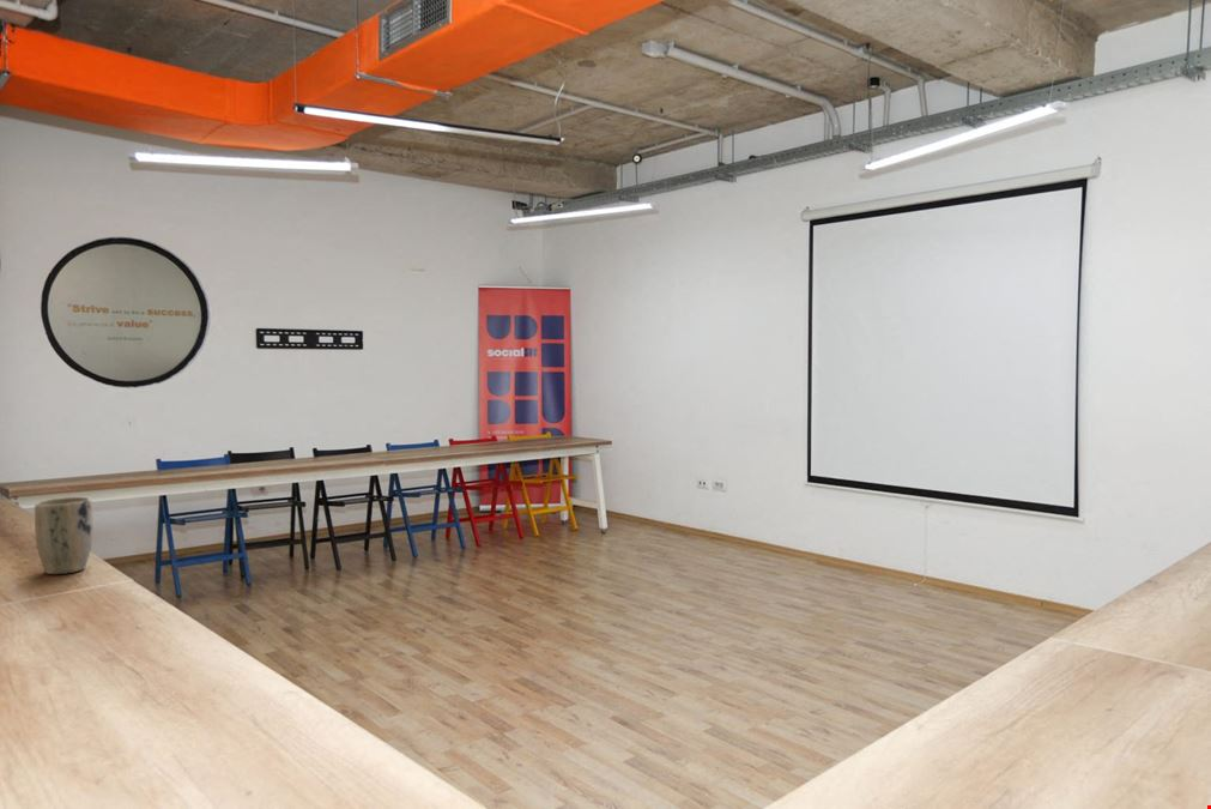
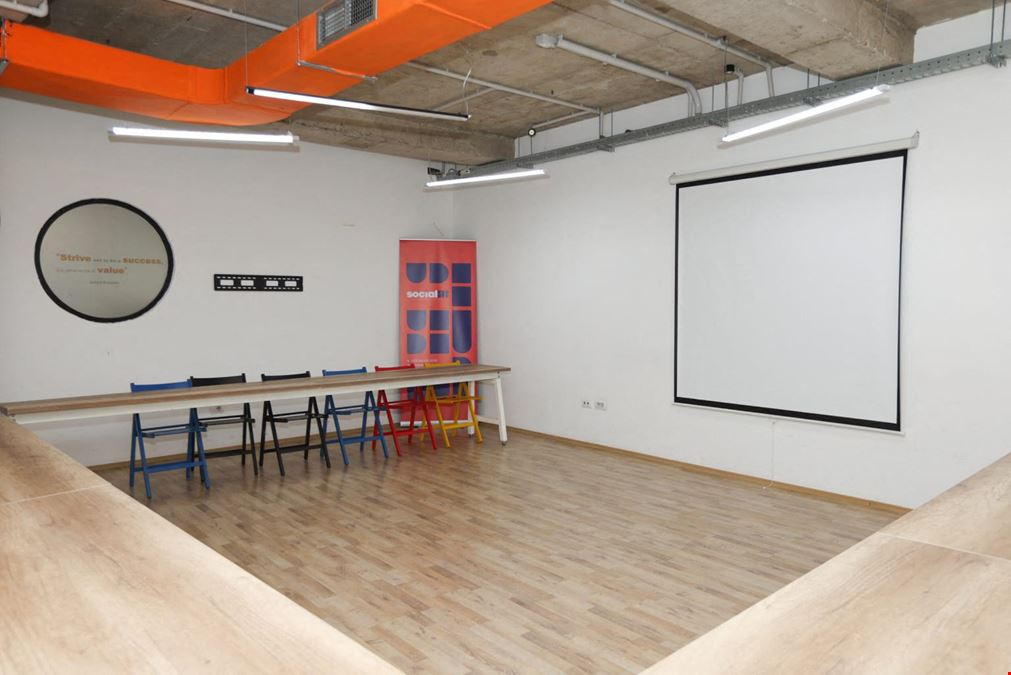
- plant pot [34,496,95,575]
